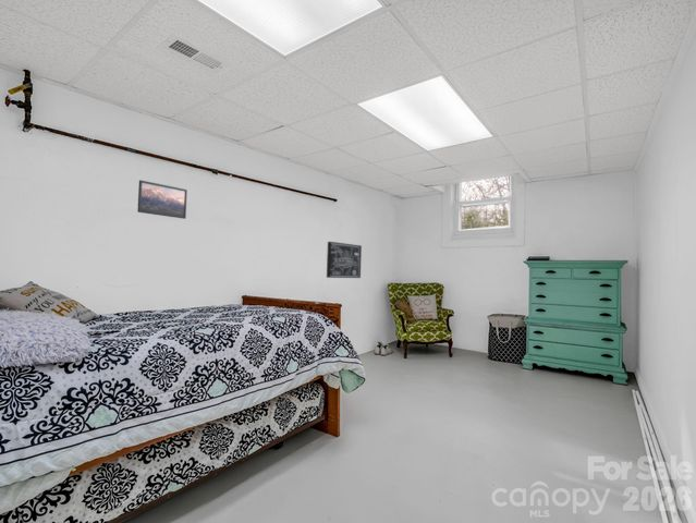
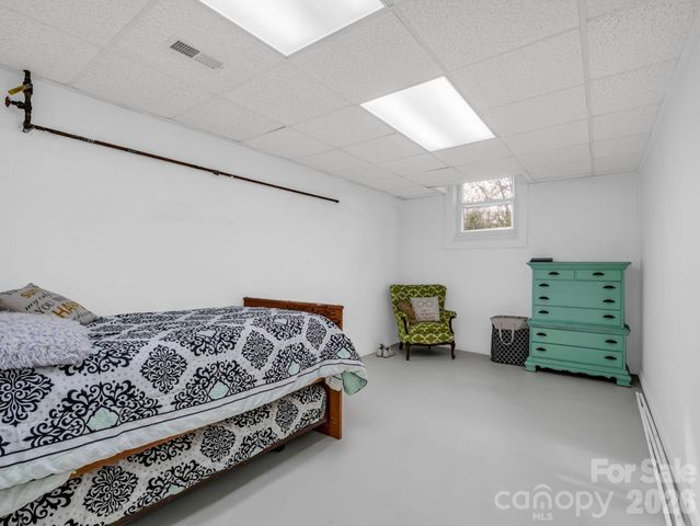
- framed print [136,179,188,220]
- wall art [326,241,363,279]
